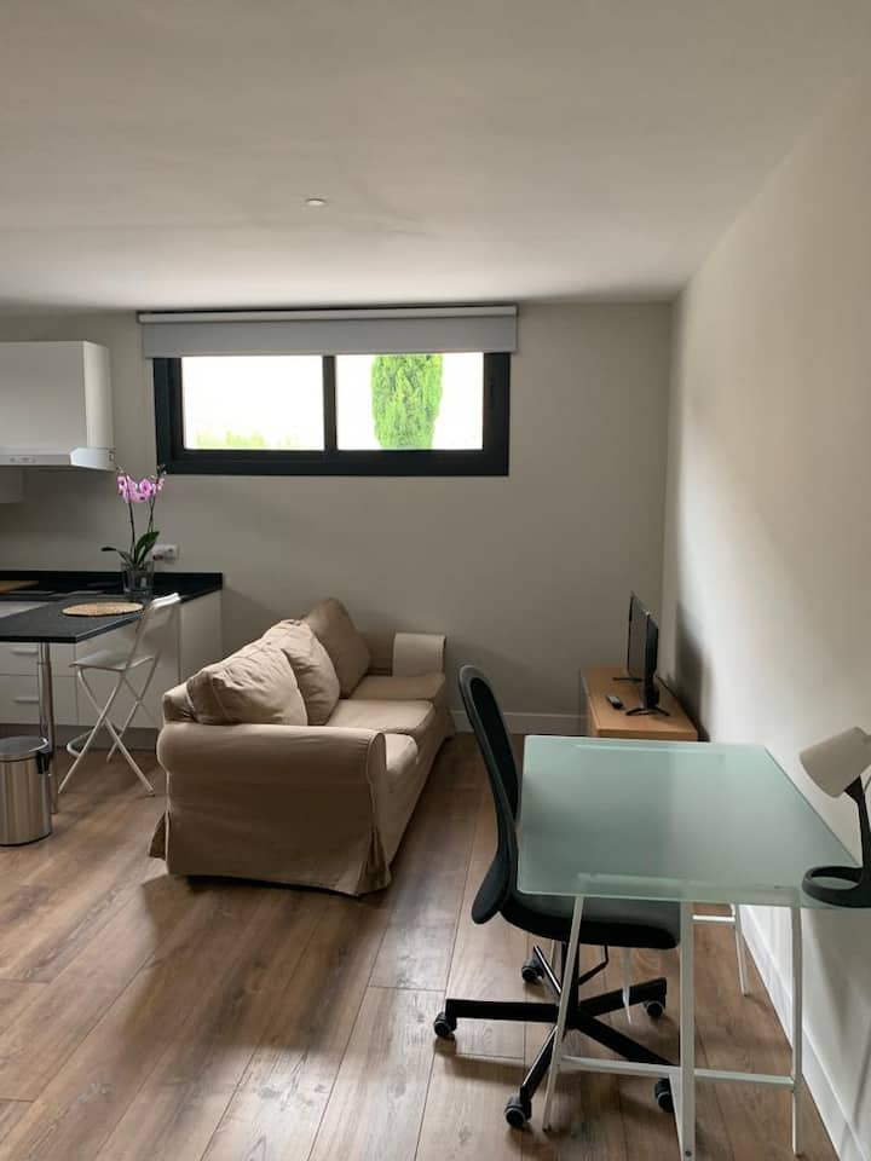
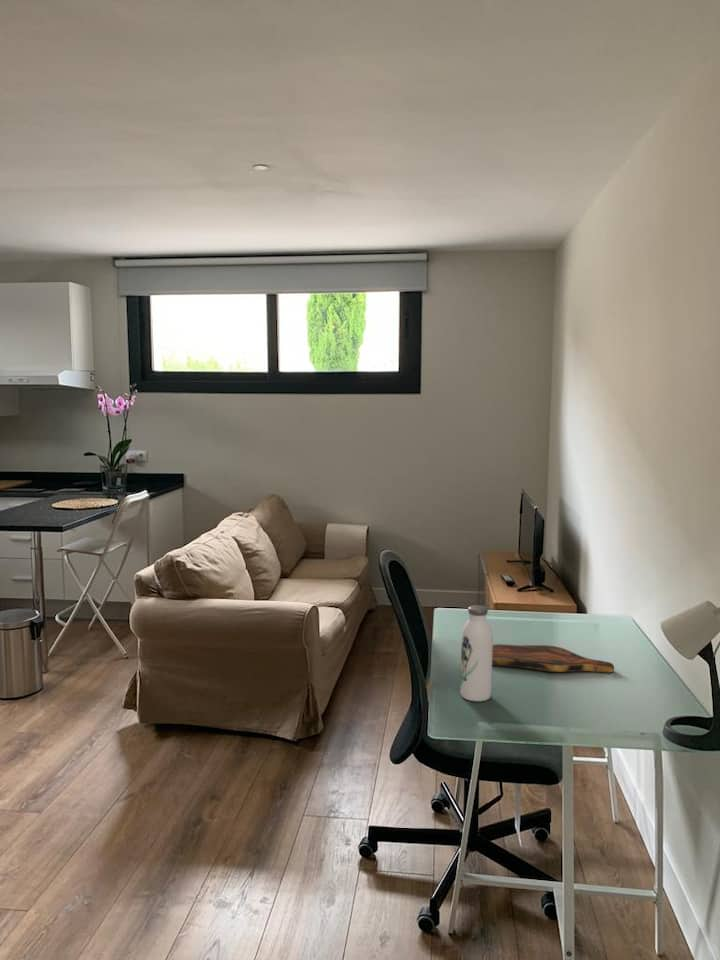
+ water bottle [459,604,494,702]
+ cutting board [492,643,615,674]
